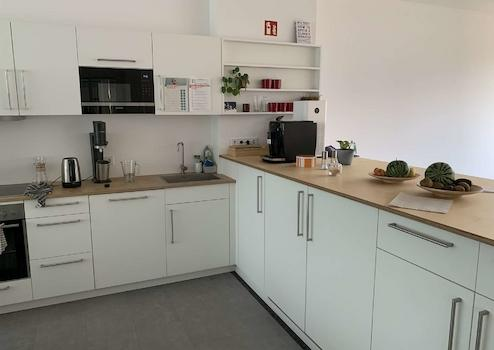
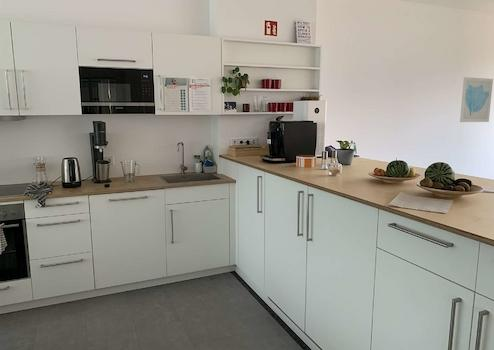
+ wall art [459,76,494,123]
